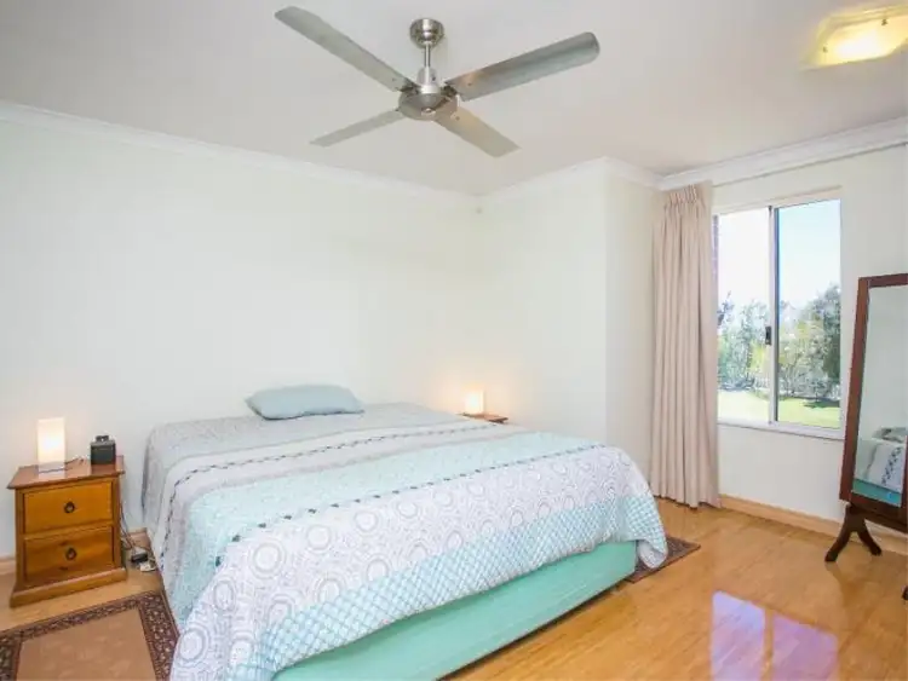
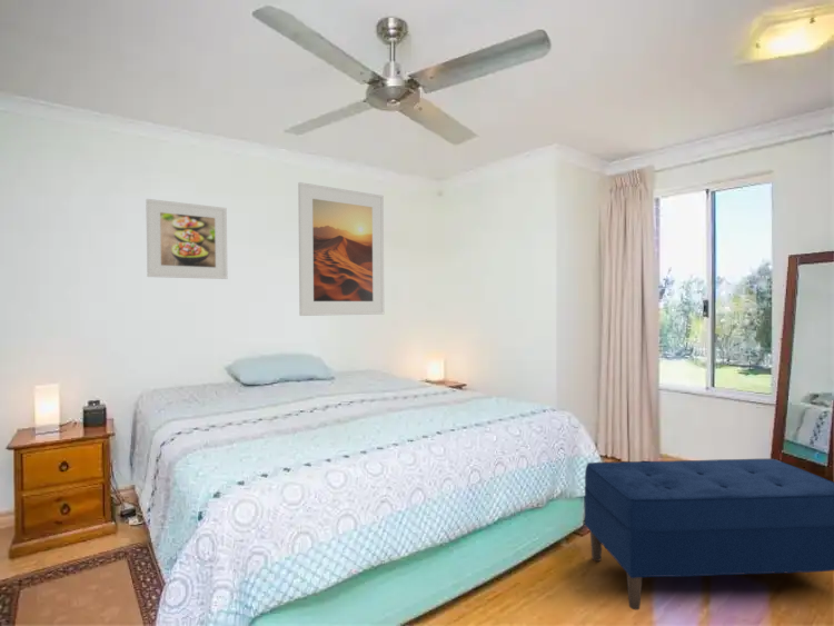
+ bench [584,458,834,612]
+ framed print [145,198,228,280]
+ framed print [297,181,385,317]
